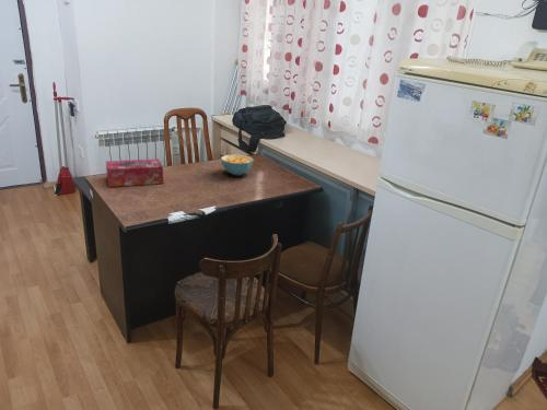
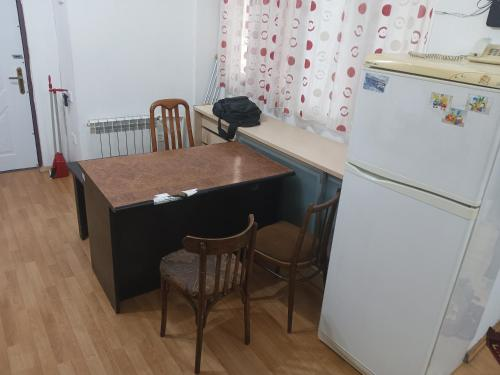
- tissue box [105,157,164,188]
- cereal bowl [220,153,255,176]
